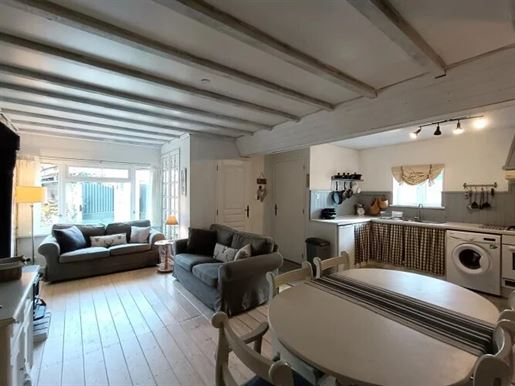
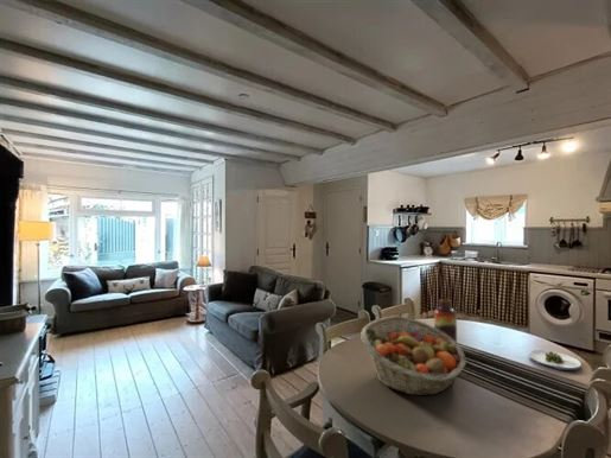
+ vase [433,298,458,344]
+ salad plate [528,349,583,371]
+ fruit basket [359,316,467,396]
